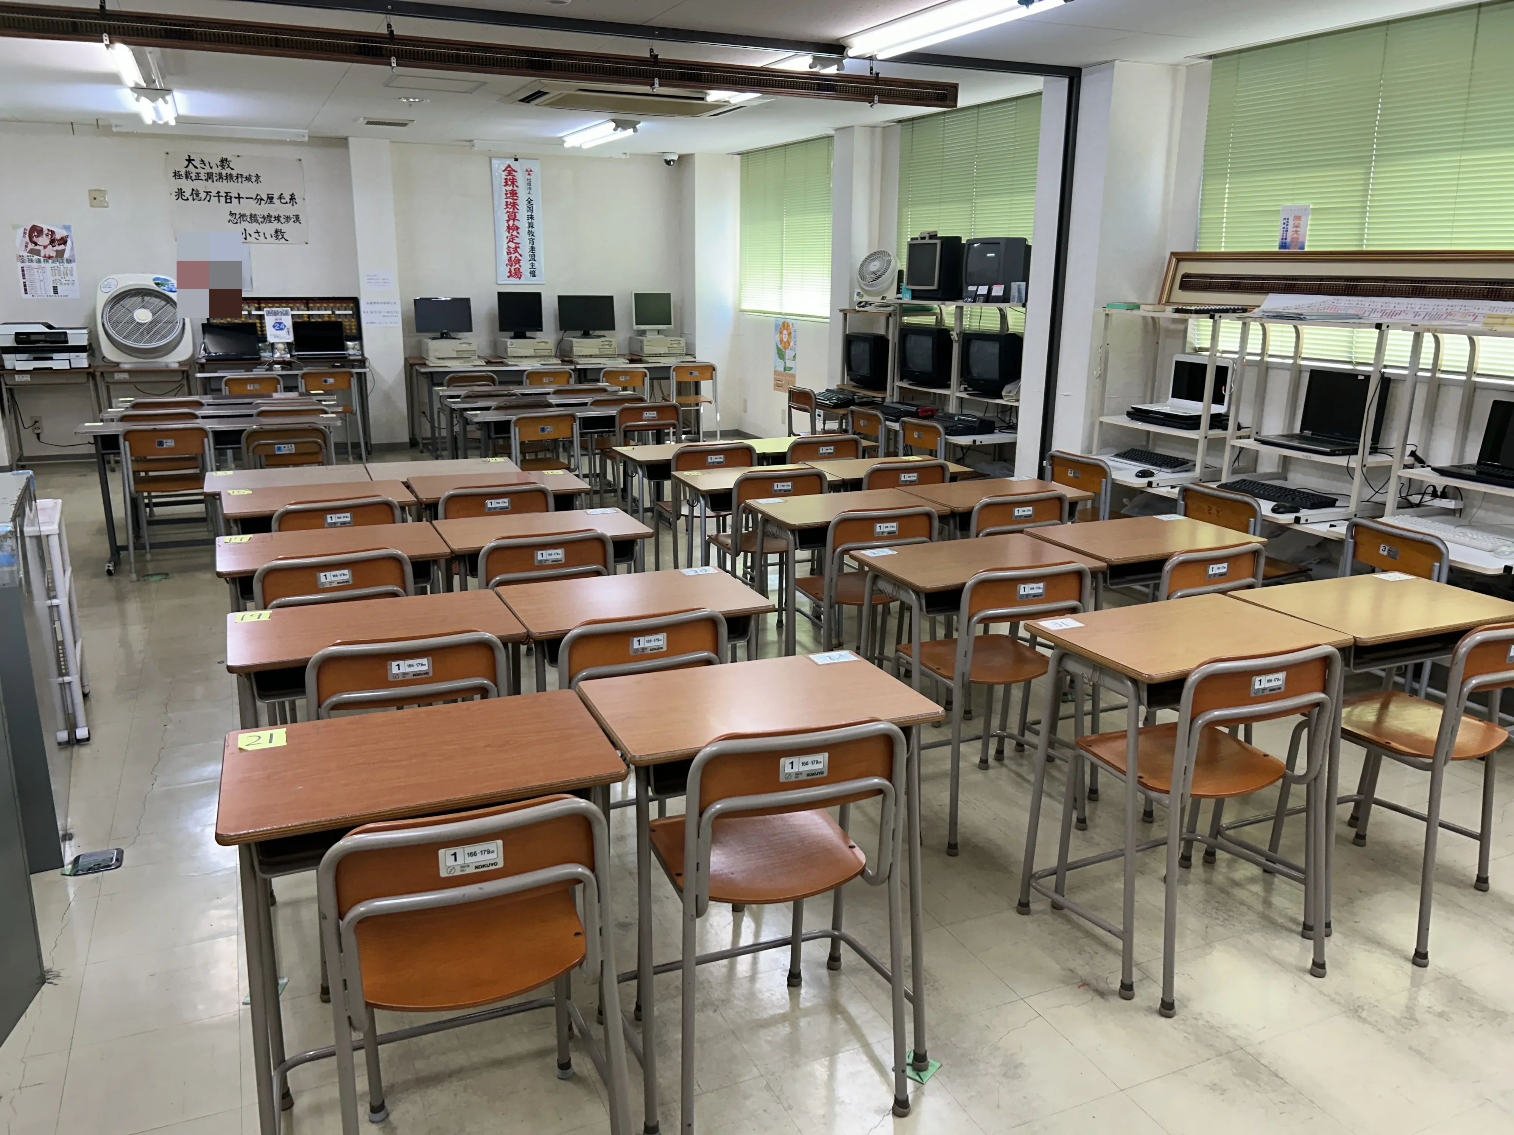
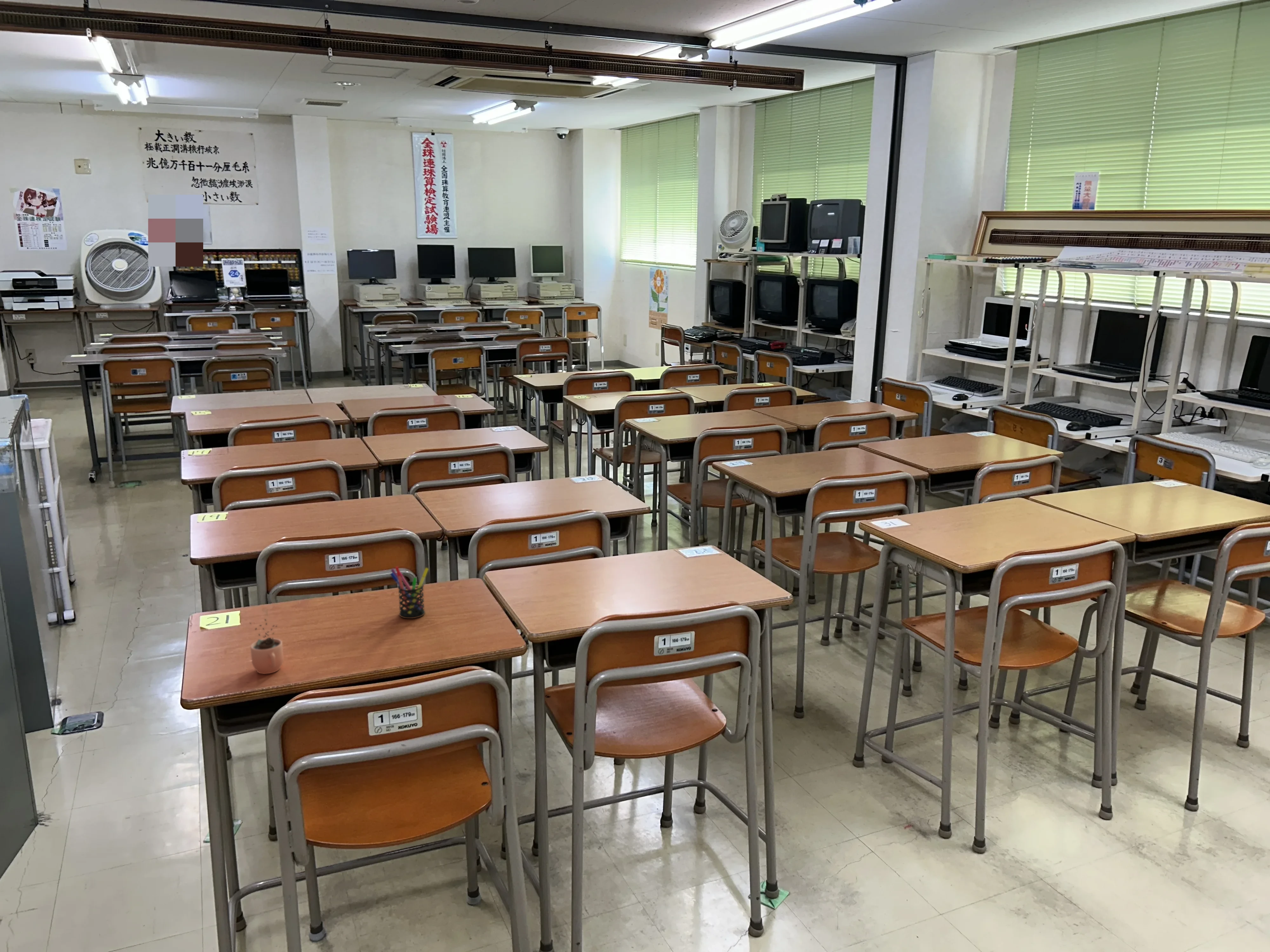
+ pen holder [390,566,429,619]
+ cocoa [250,618,284,674]
